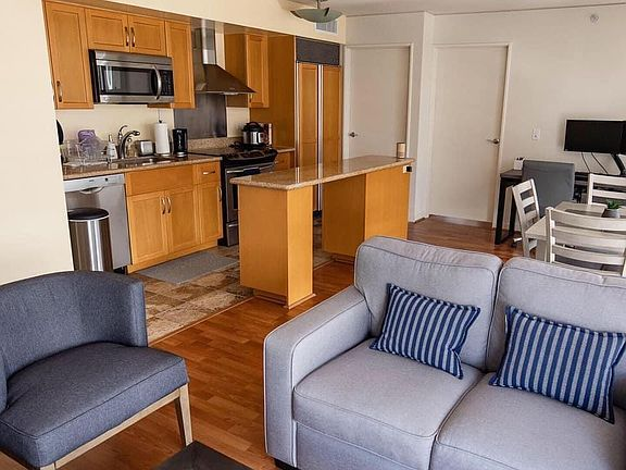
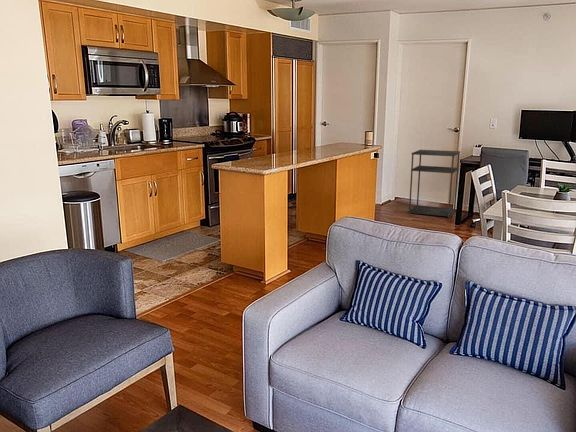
+ shelving unit [408,149,461,219]
